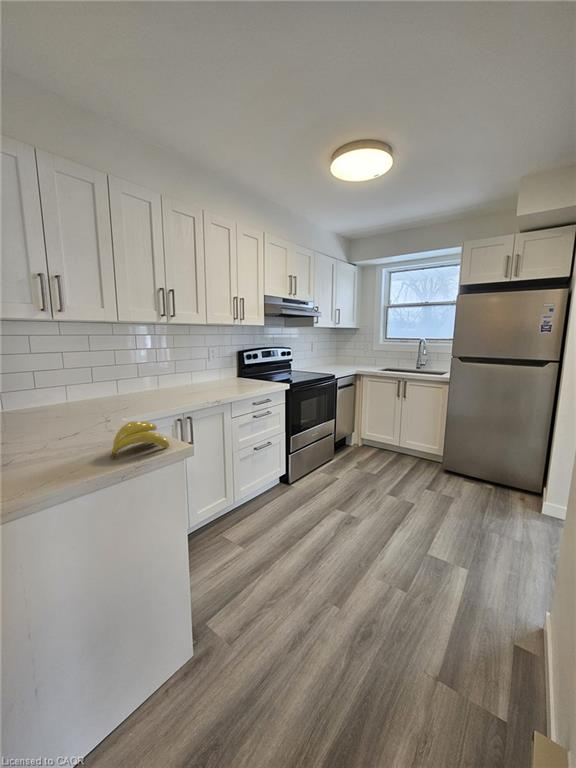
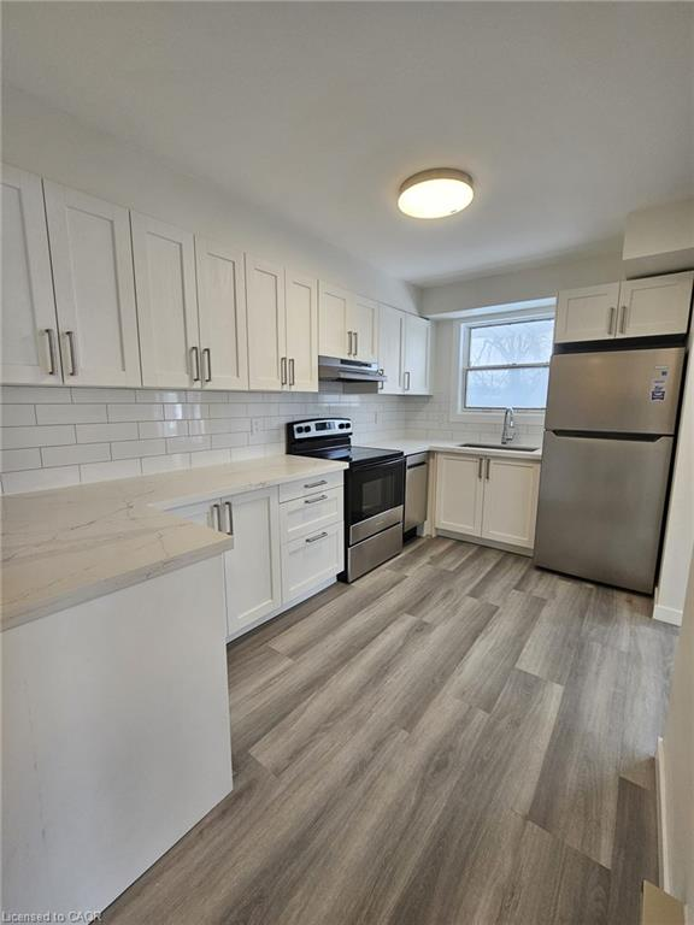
- banana [108,420,170,459]
